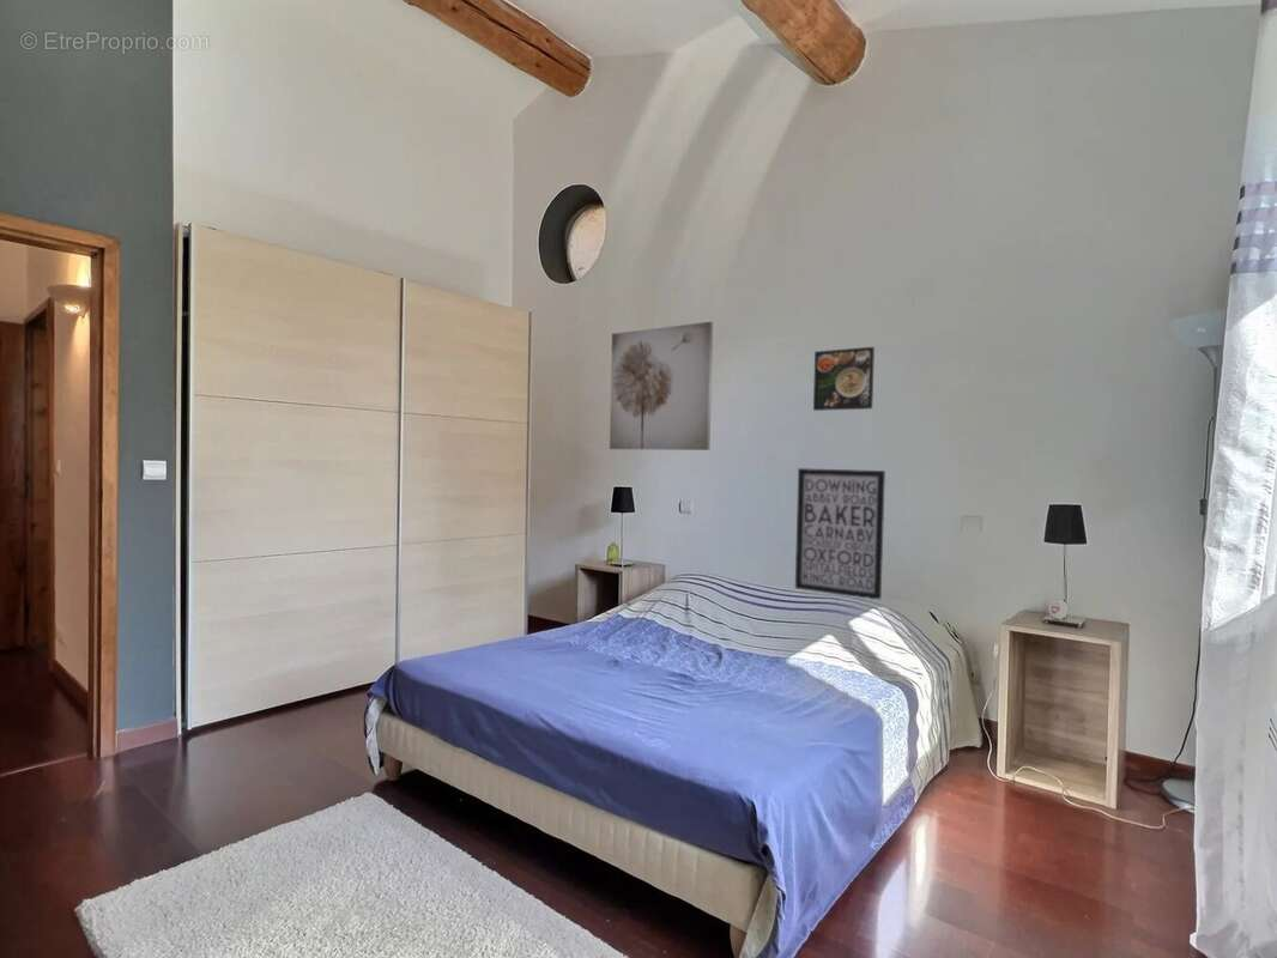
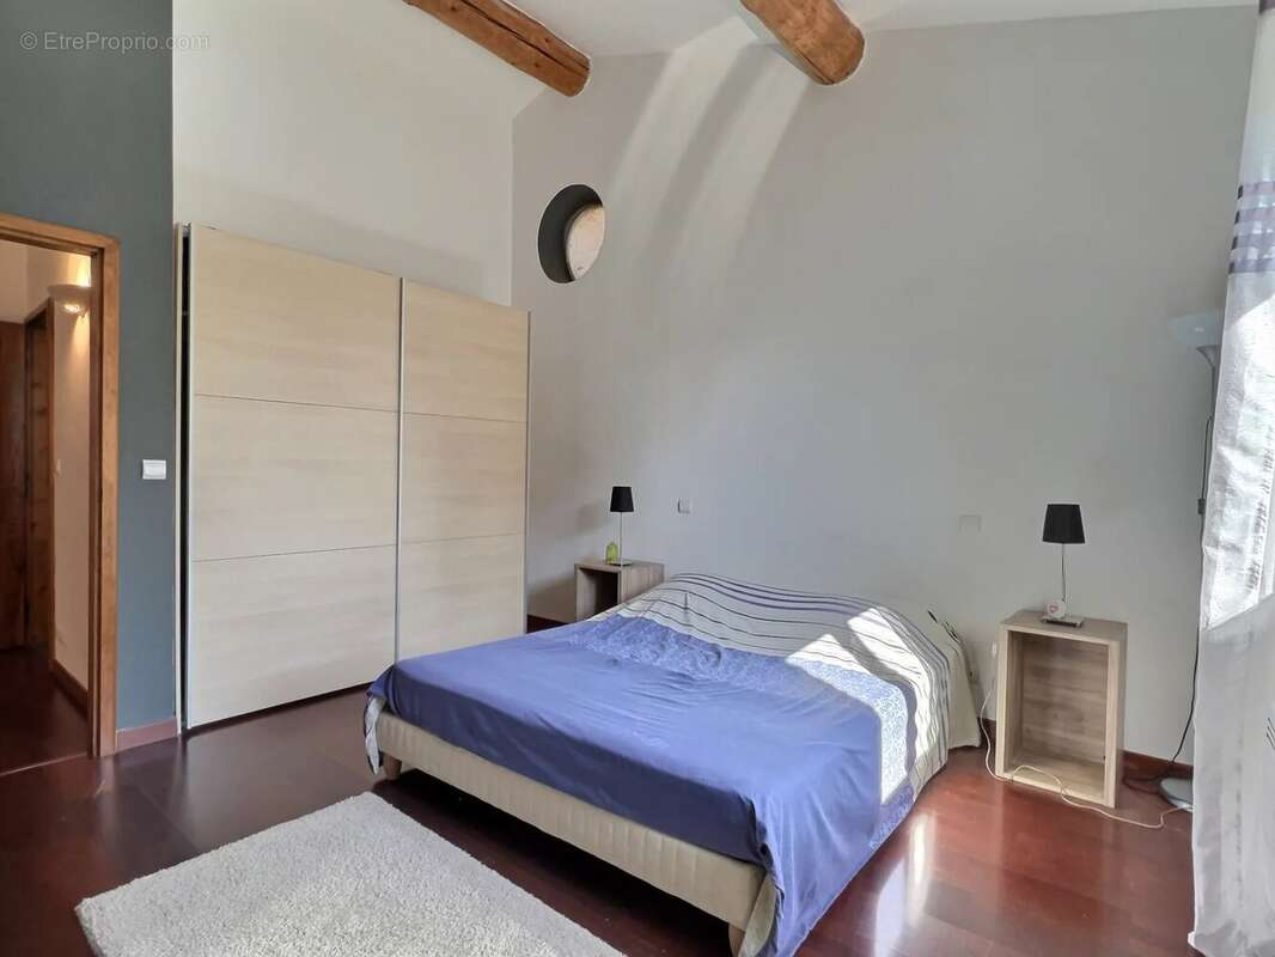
- wall art [609,321,714,451]
- wall art [794,467,886,600]
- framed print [812,346,876,412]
